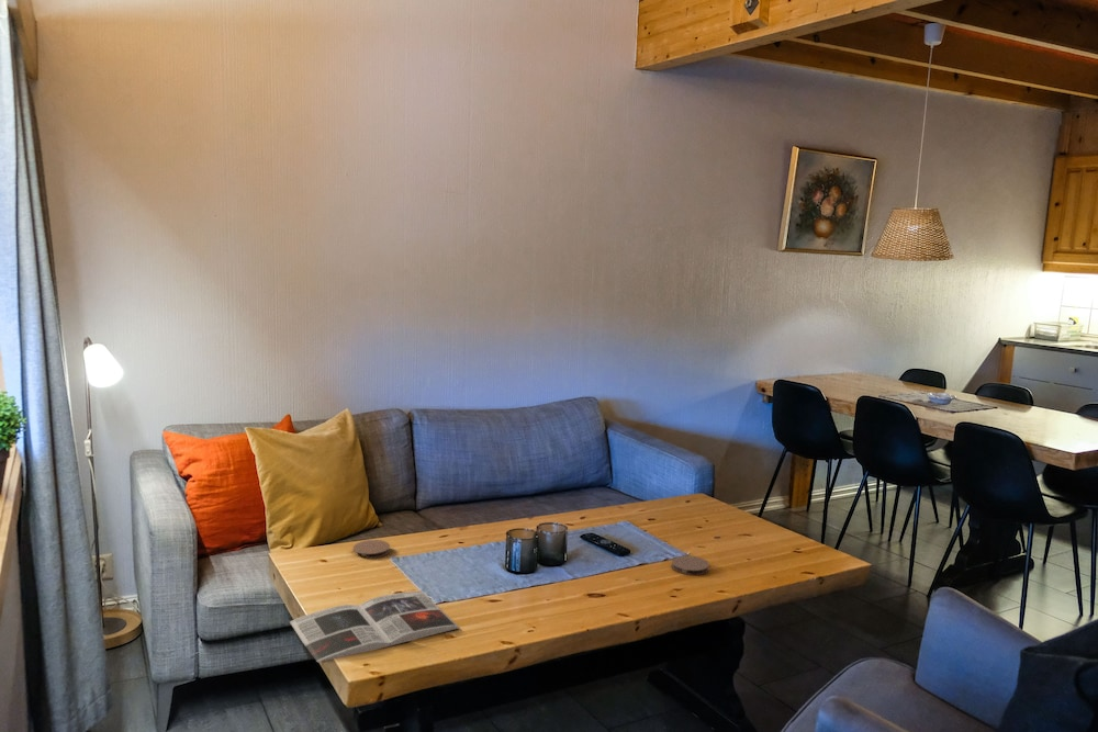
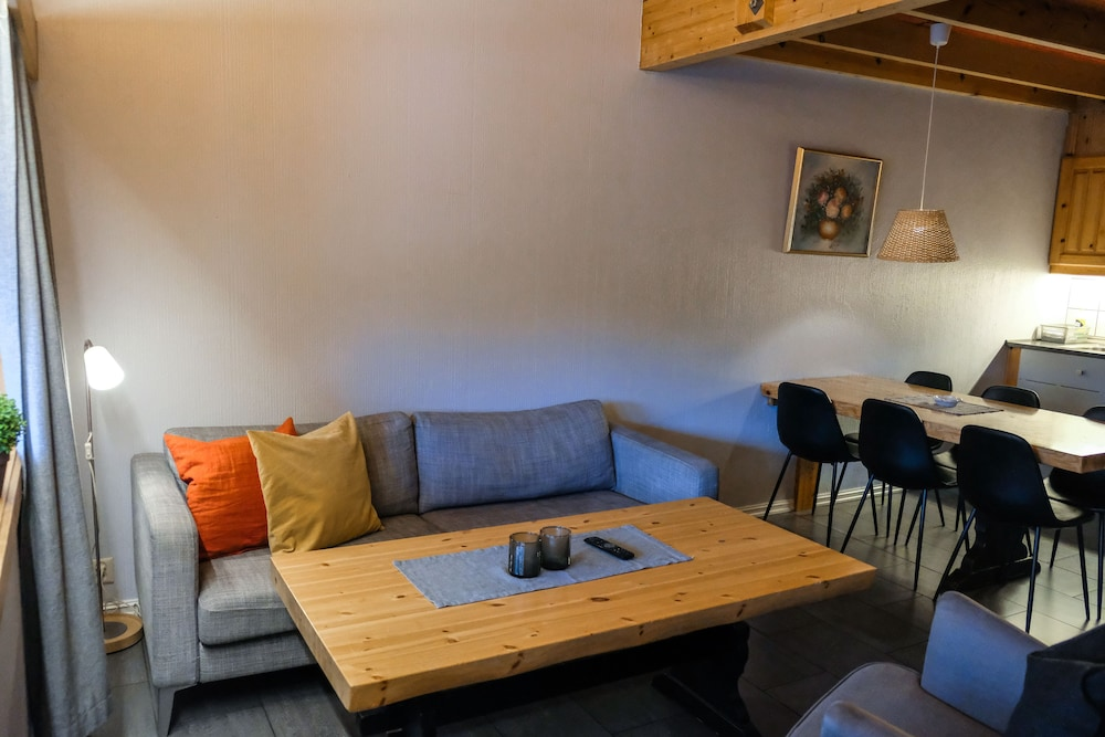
- coaster [671,554,710,576]
- magazine [289,590,460,663]
- coaster [351,539,391,560]
